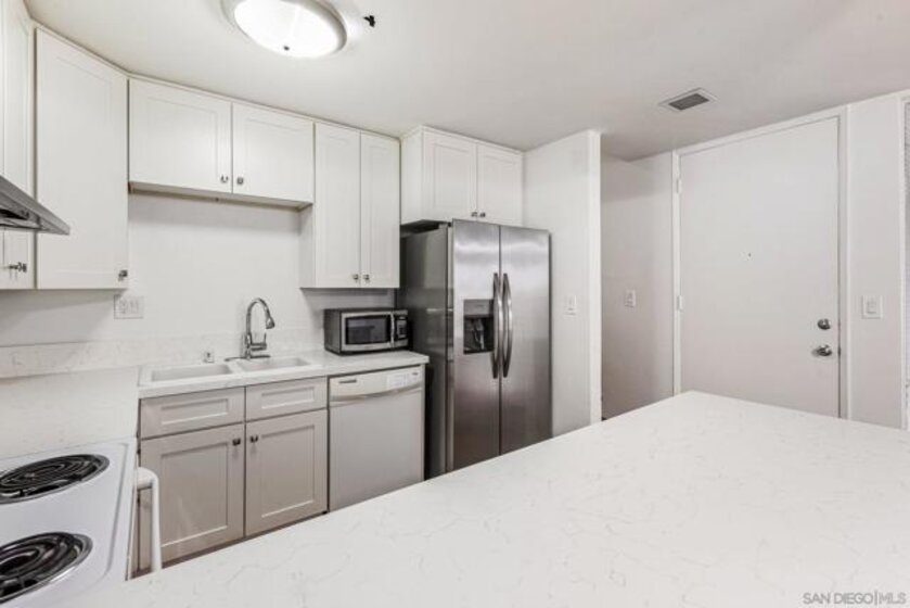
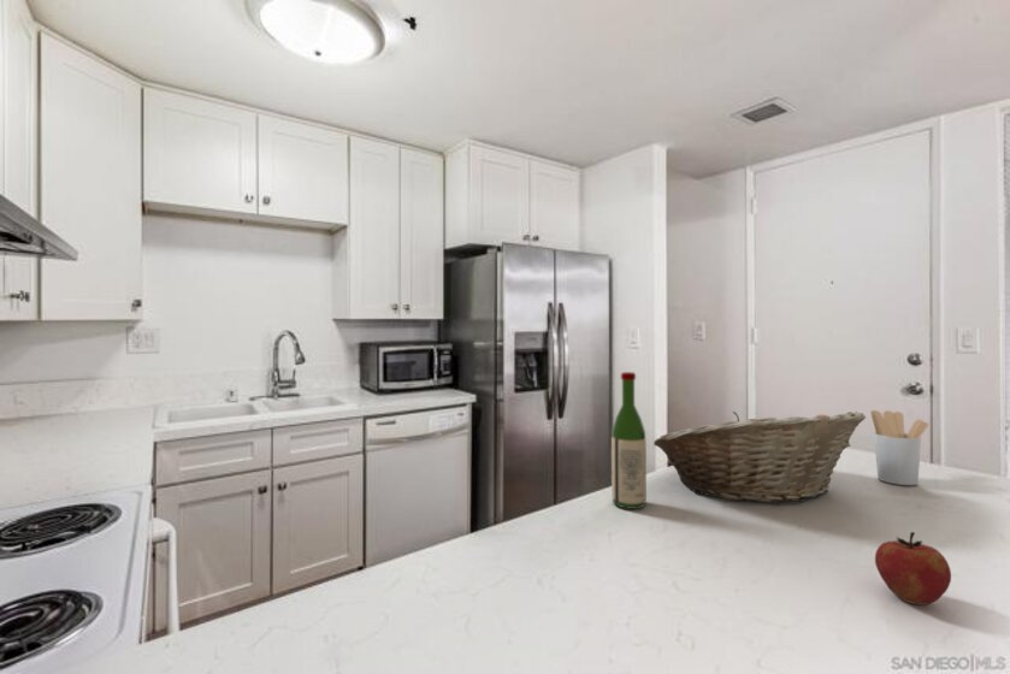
+ wine bottle [610,371,648,510]
+ apple [874,531,952,607]
+ fruit basket [652,410,867,504]
+ utensil holder [869,409,929,486]
